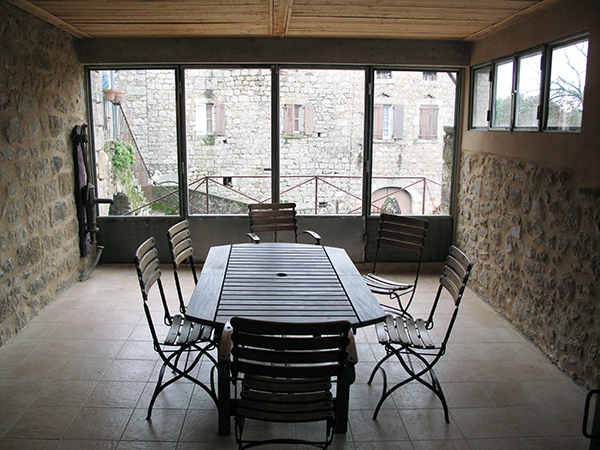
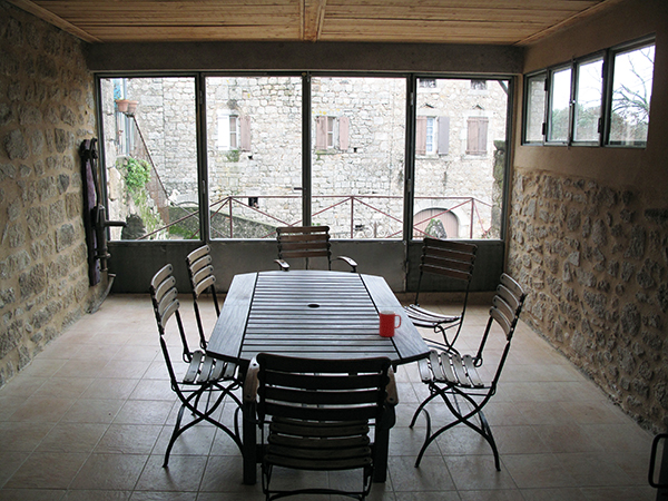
+ cup [377,310,402,338]
